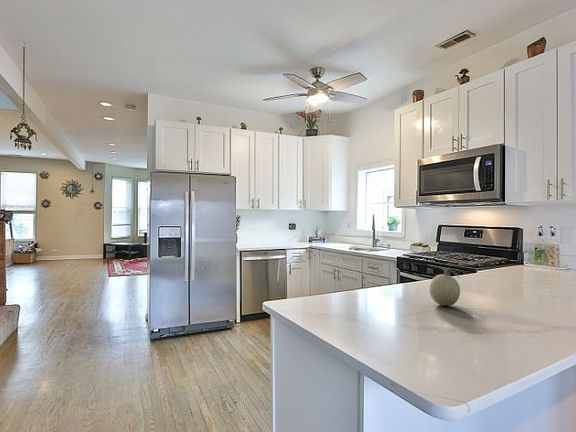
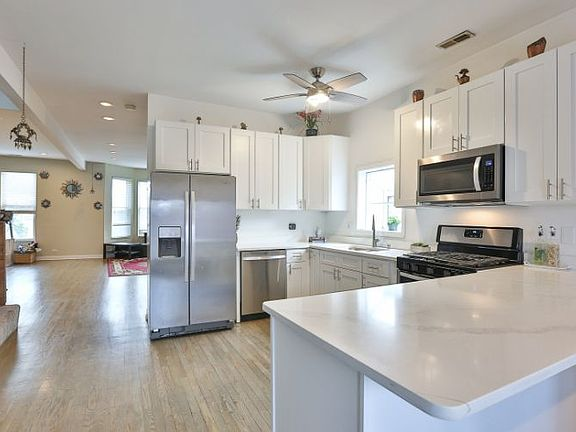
- fruit [427,263,461,307]
